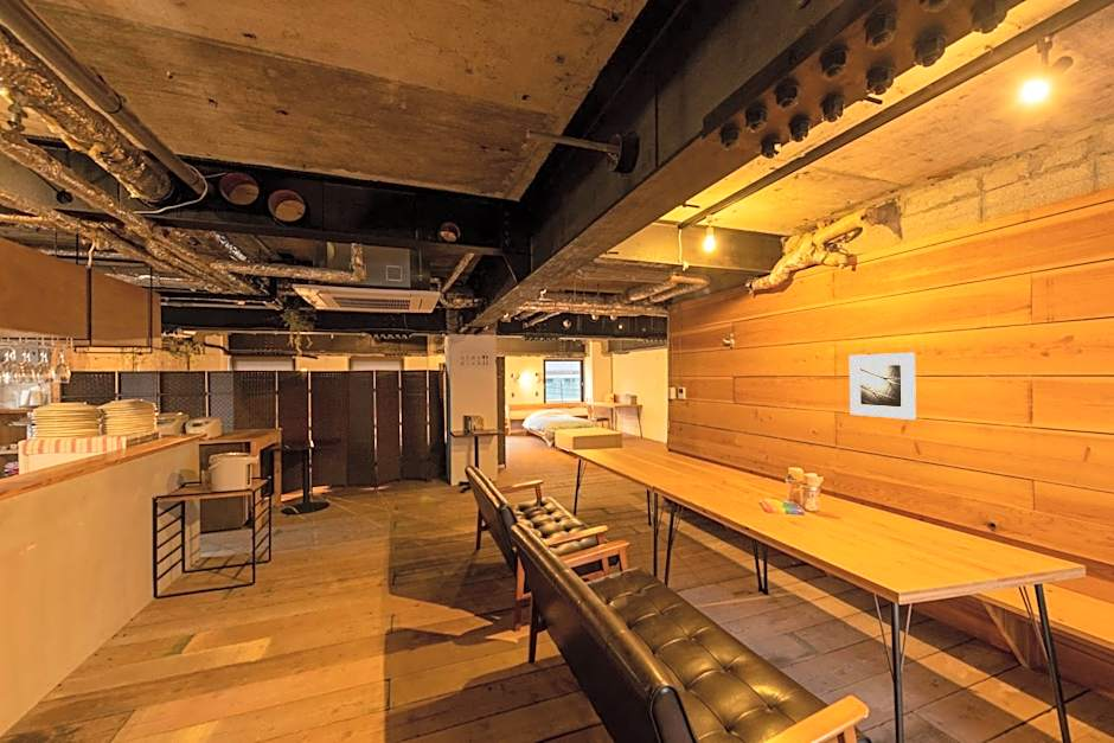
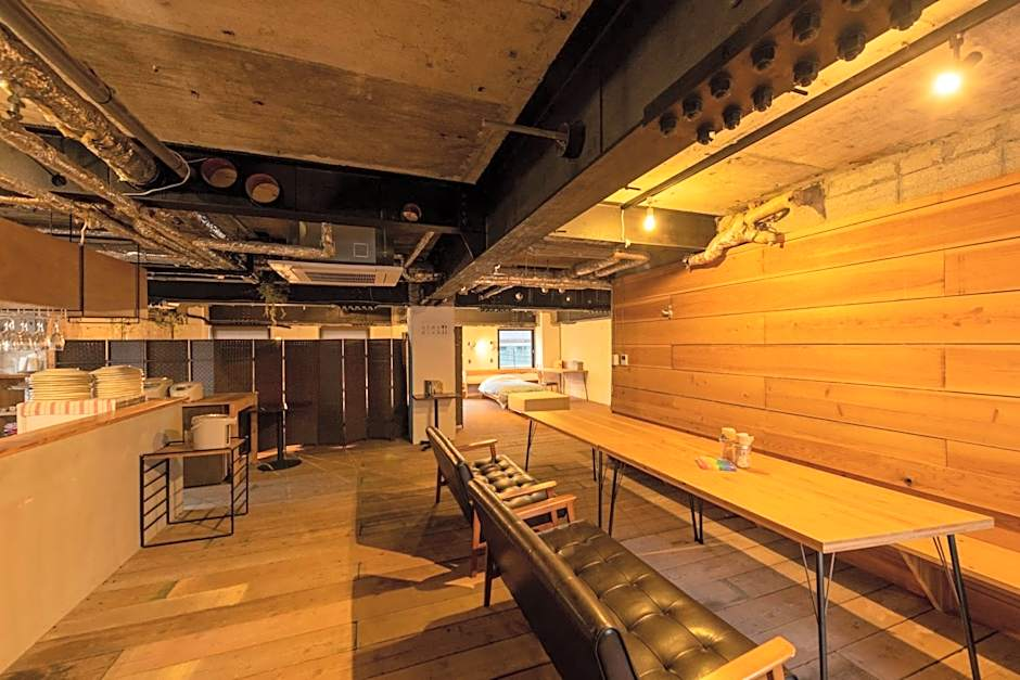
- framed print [849,352,917,421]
